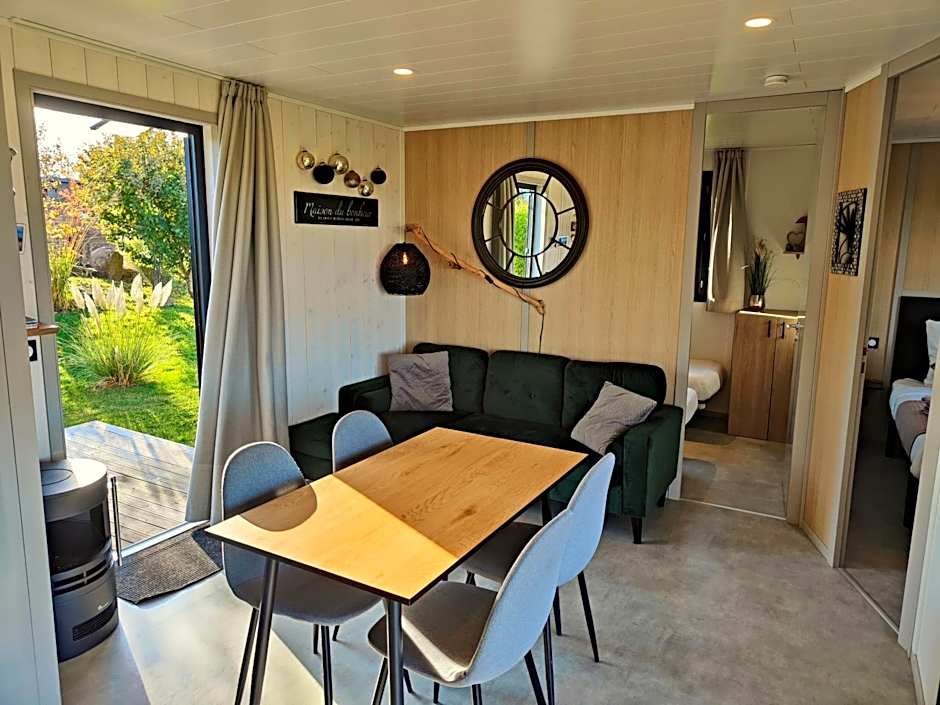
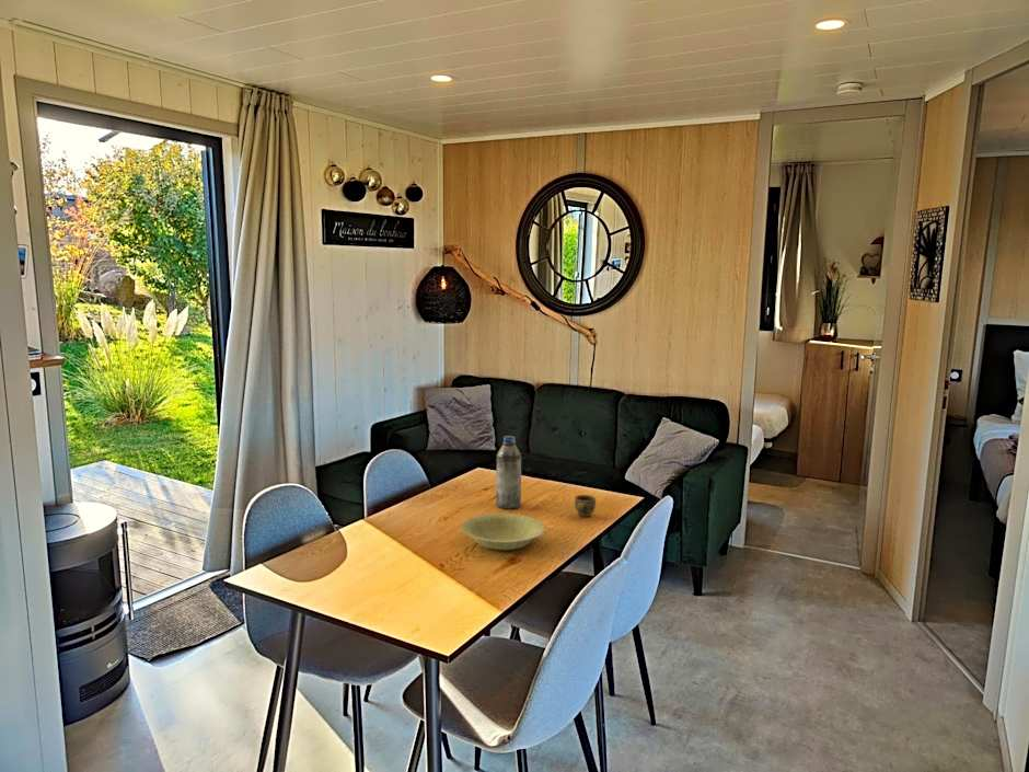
+ water bottle [495,435,522,510]
+ bowl [460,512,546,551]
+ cup [574,494,597,518]
